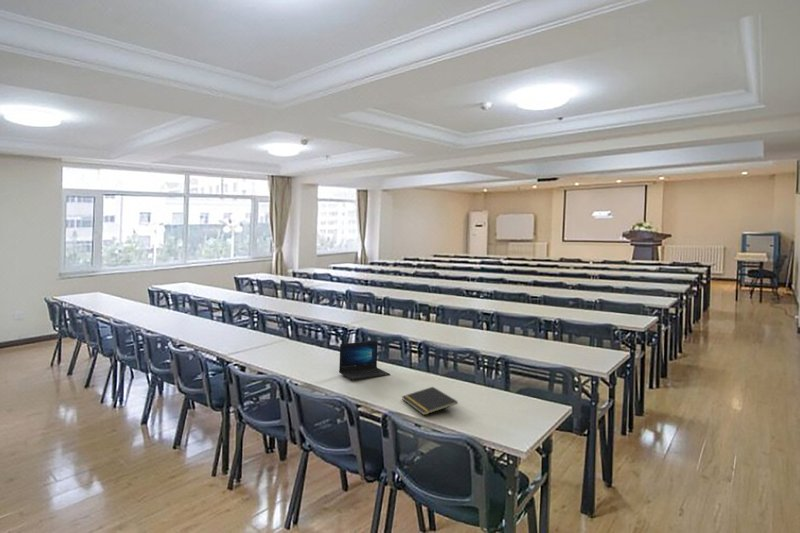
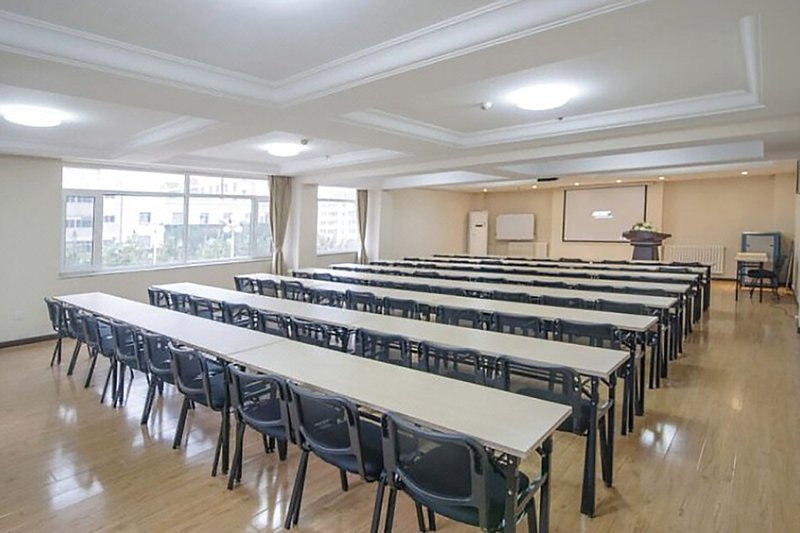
- laptop [338,340,391,381]
- notepad [401,386,459,416]
